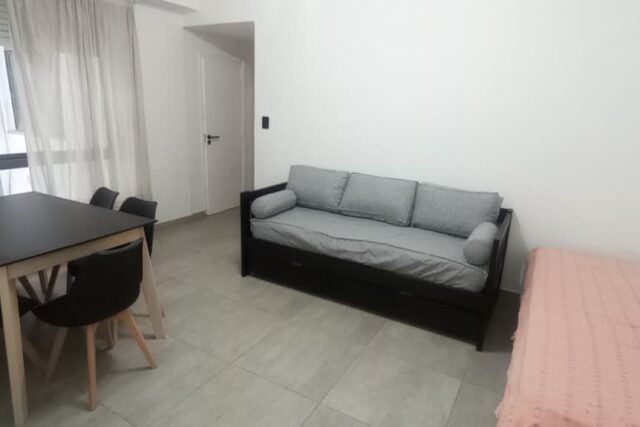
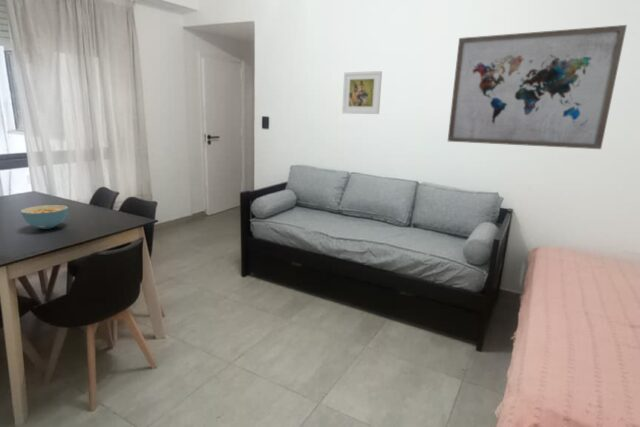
+ cereal bowl [19,204,69,230]
+ wall art [447,24,628,150]
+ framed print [341,70,383,115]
